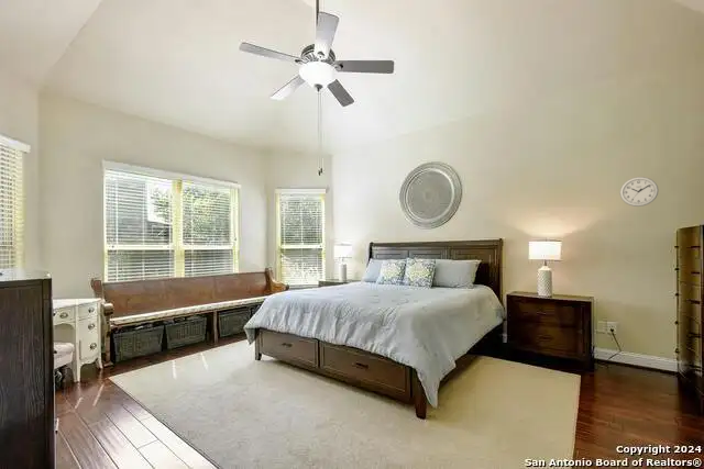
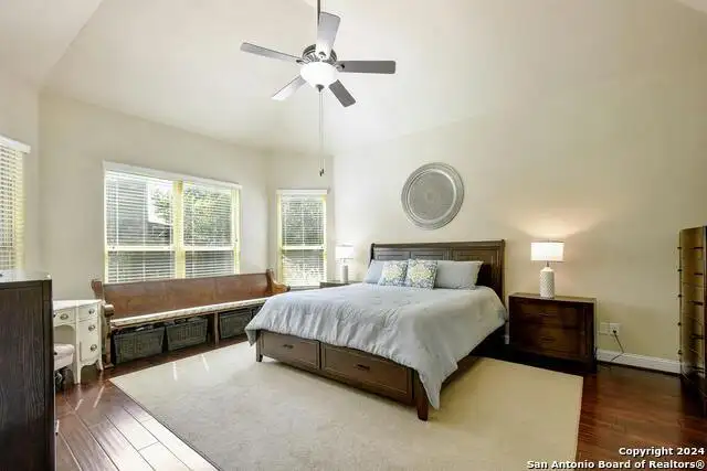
- wall clock [618,176,660,208]
